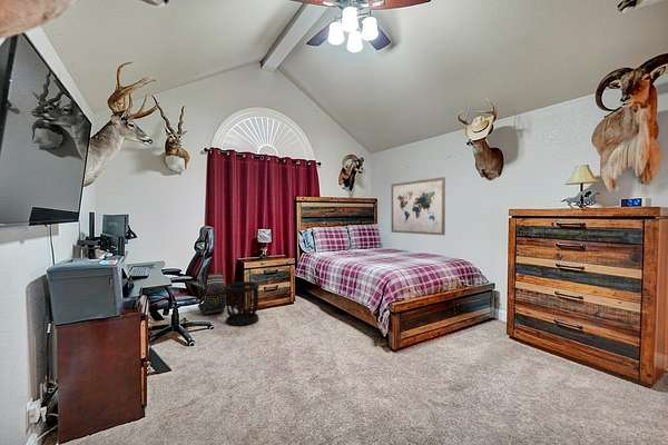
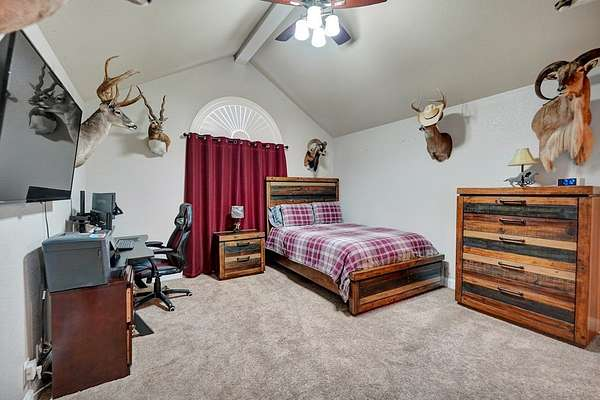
- wastebasket [224,280,261,327]
- backpack [197,273,227,315]
- wall art [391,176,446,236]
